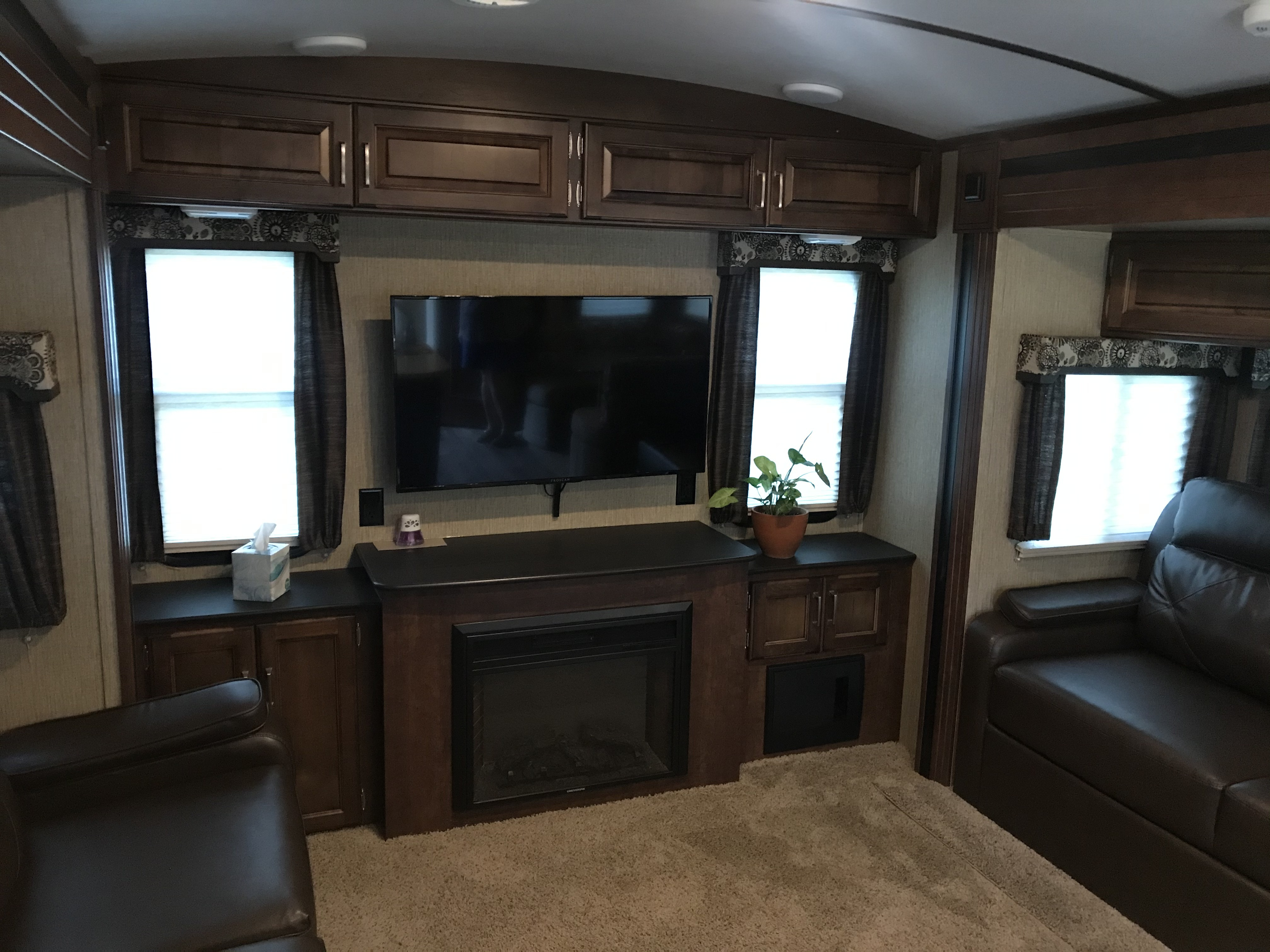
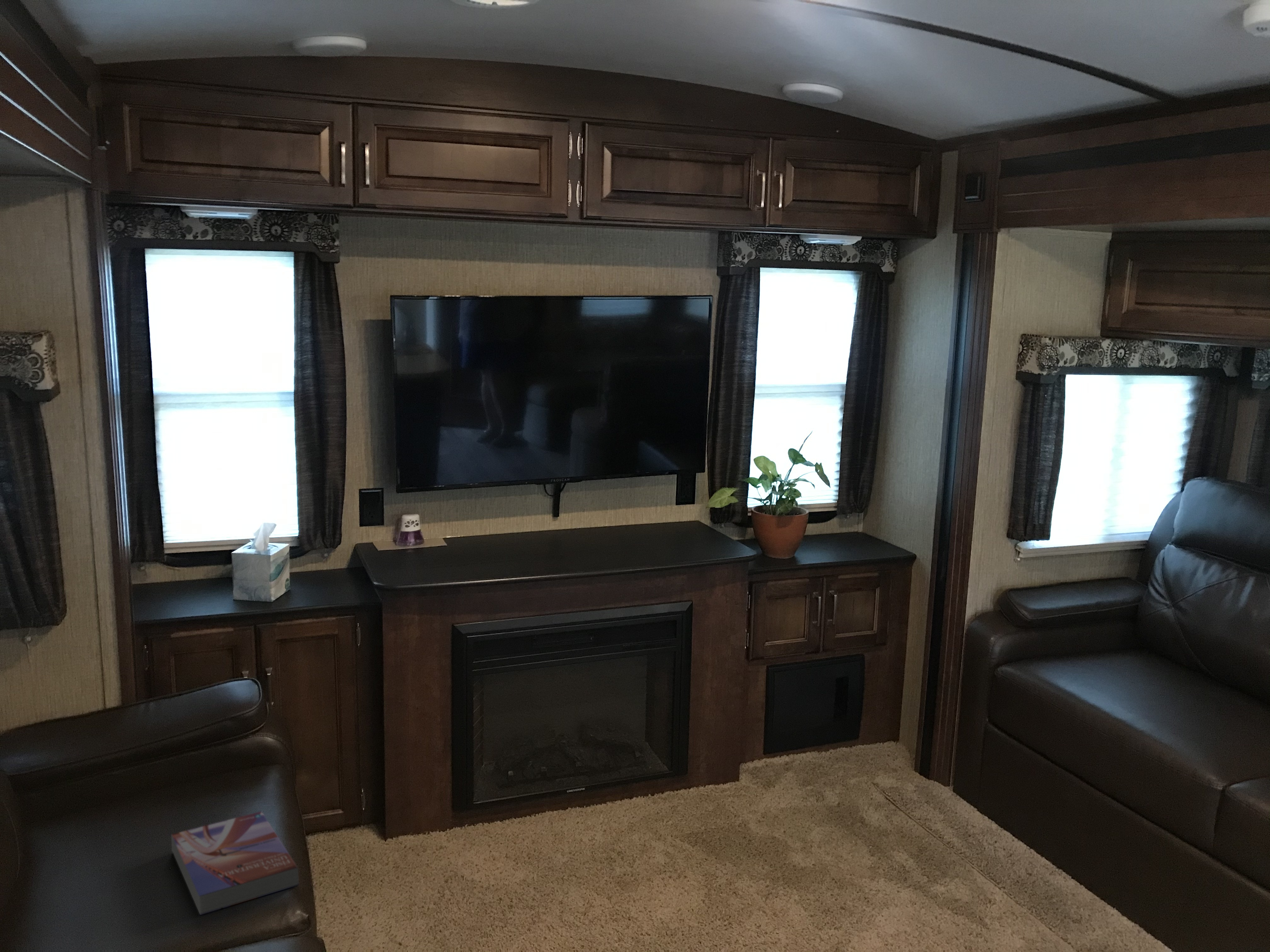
+ textbook [171,811,299,915]
